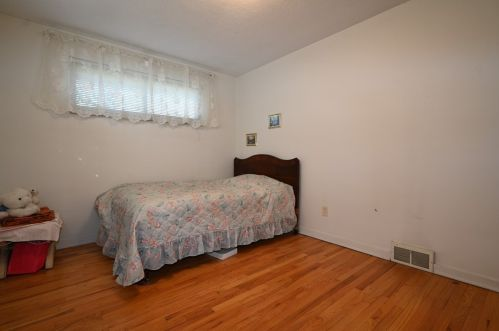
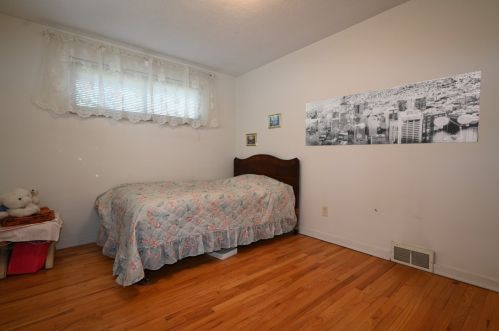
+ wall art [304,70,483,147]
